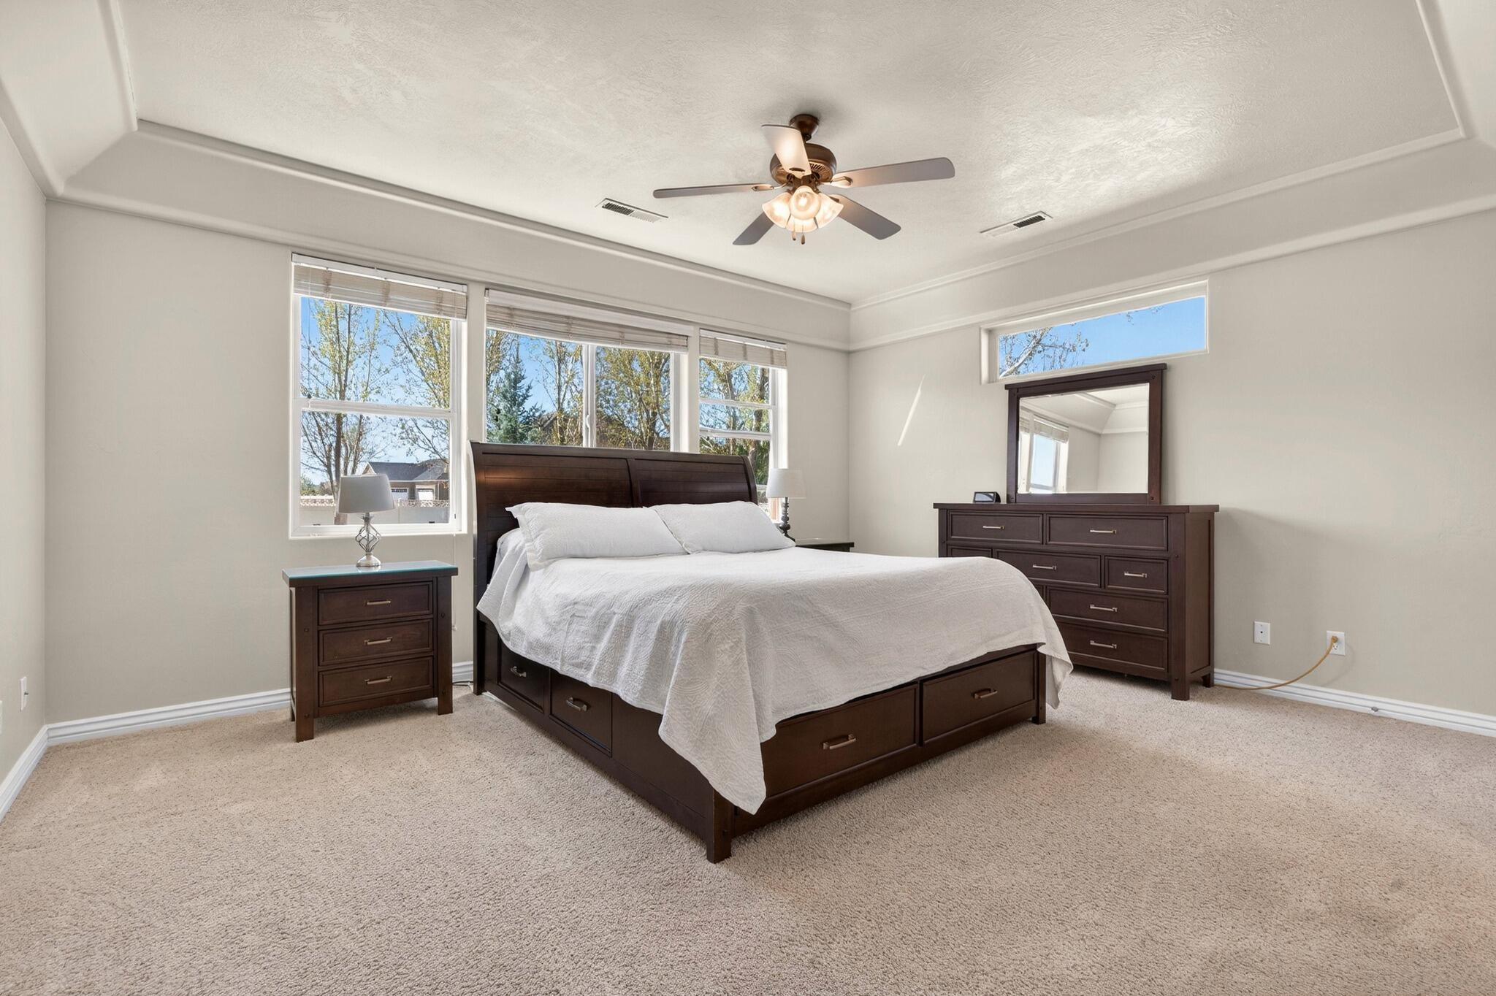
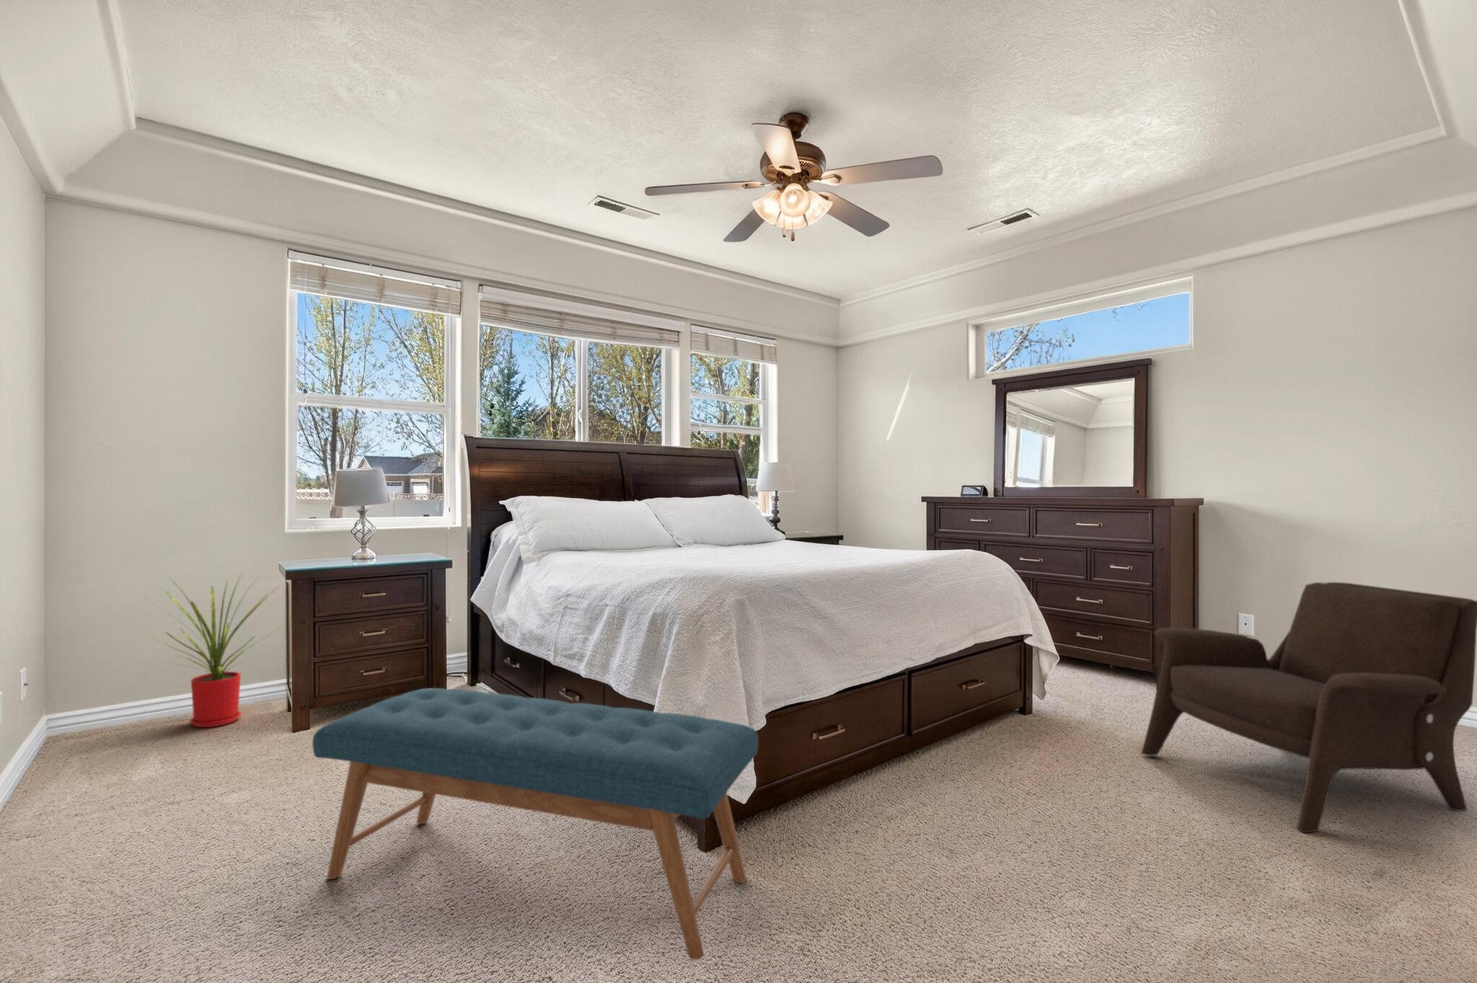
+ house plant [145,572,283,727]
+ armchair [1141,581,1477,833]
+ bench [312,688,759,961]
